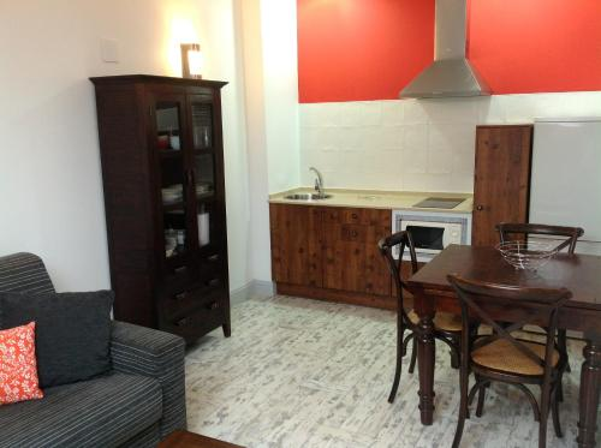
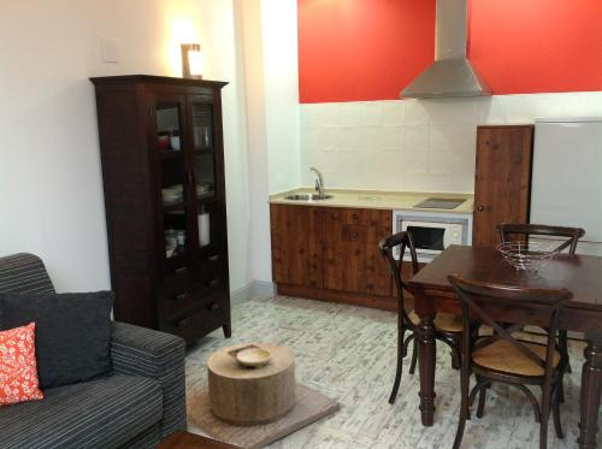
+ side table [185,342,342,449]
